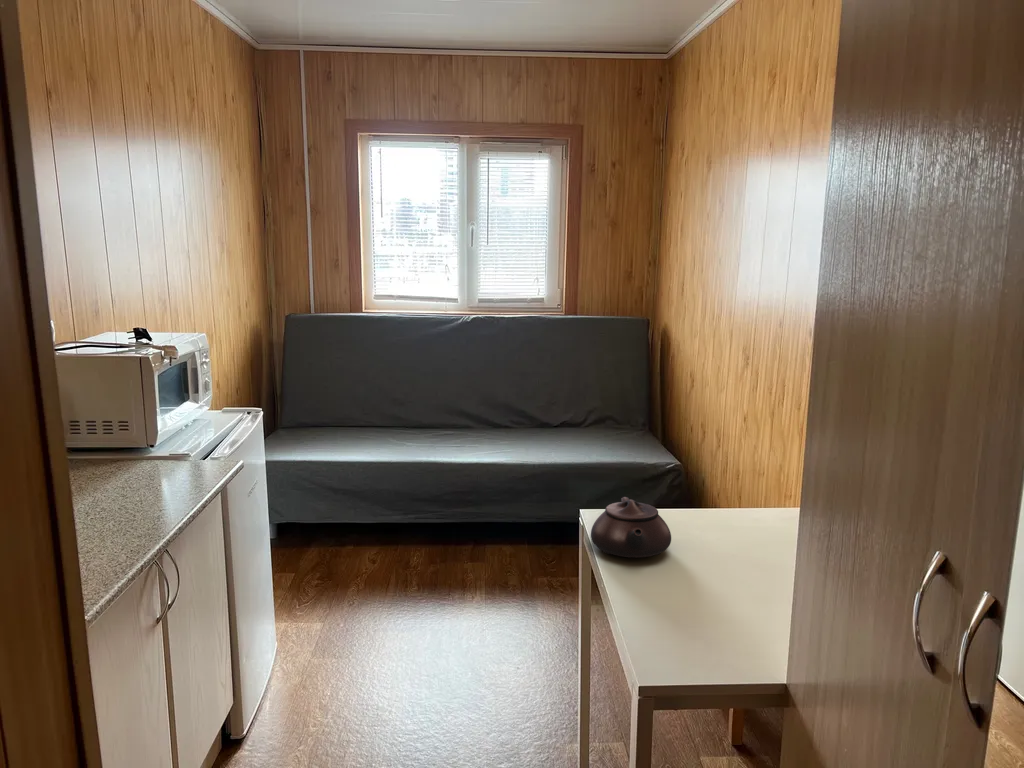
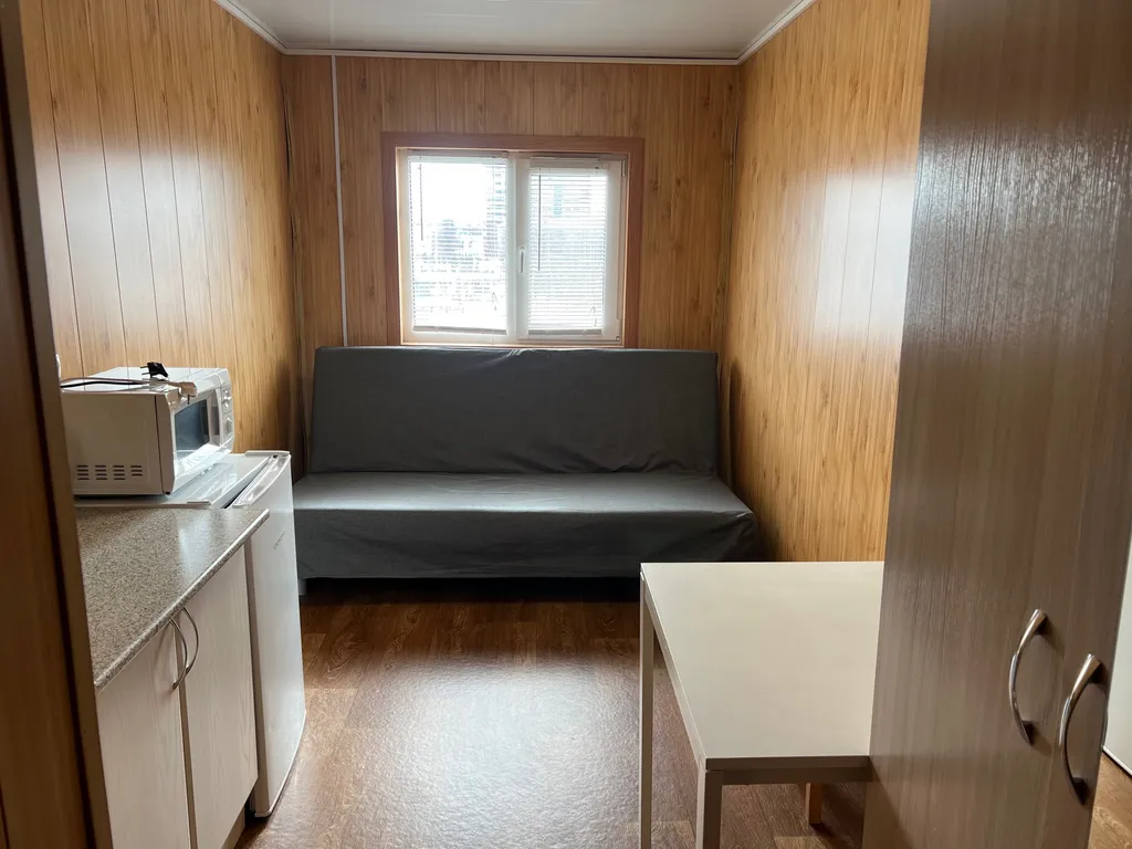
- teapot [590,496,672,558]
